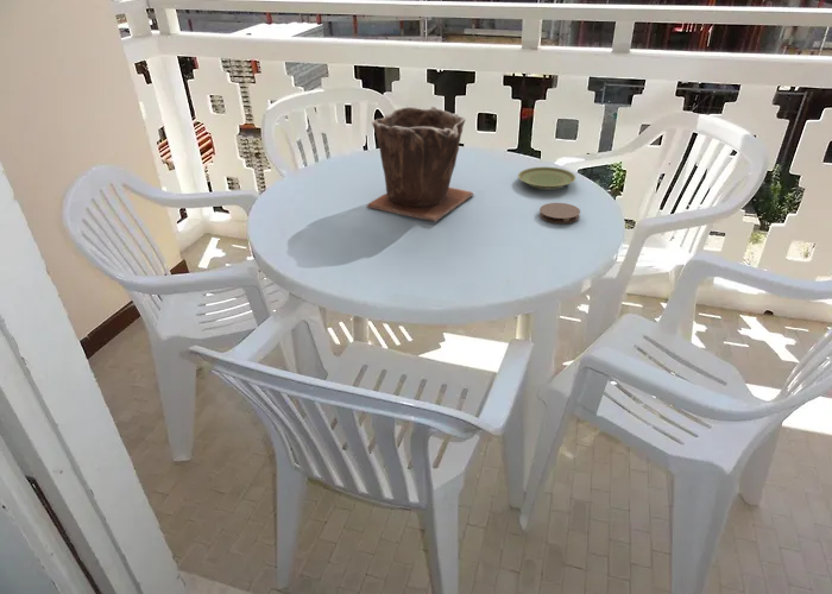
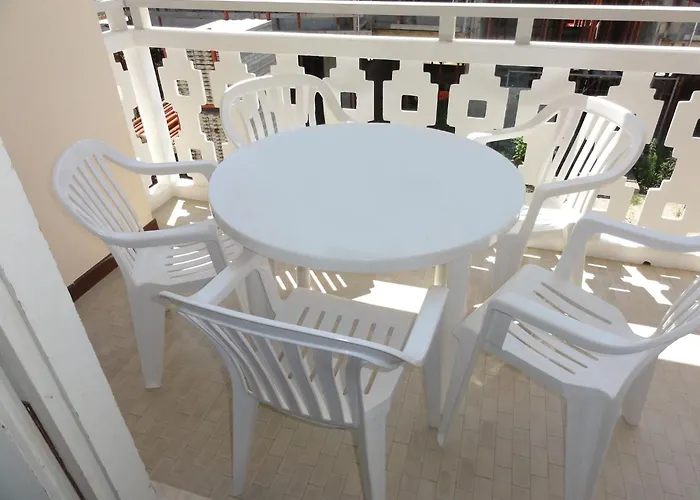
- coaster [538,202,581,225]
- plant pot [366,105,475,222]
- plate [517,166,576,190]
